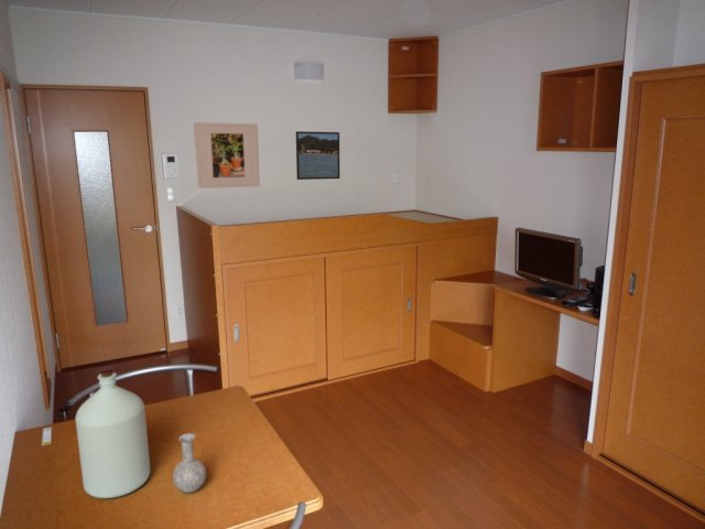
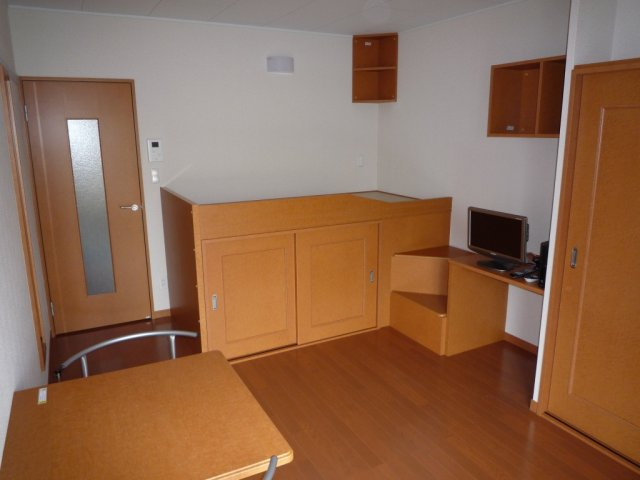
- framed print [193,121,261,190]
- bottle [74,365,207,499]
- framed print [295,130,340,181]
